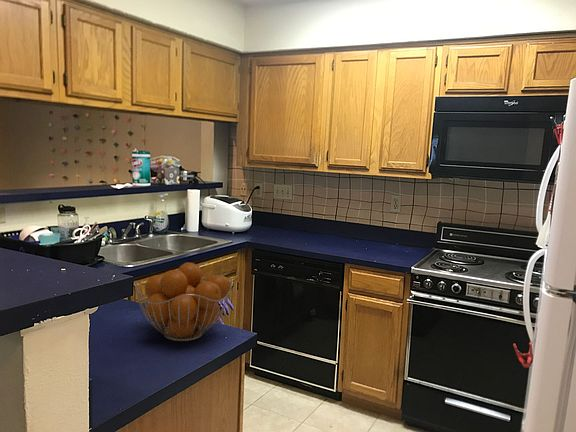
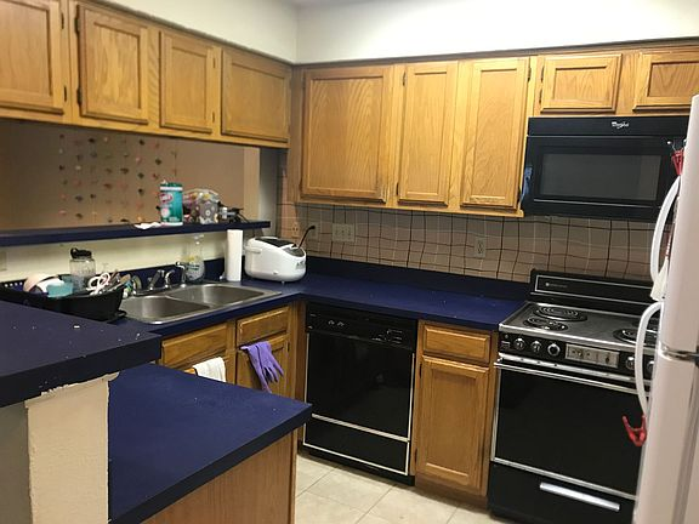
- fruit basket [134,262,234,342]
